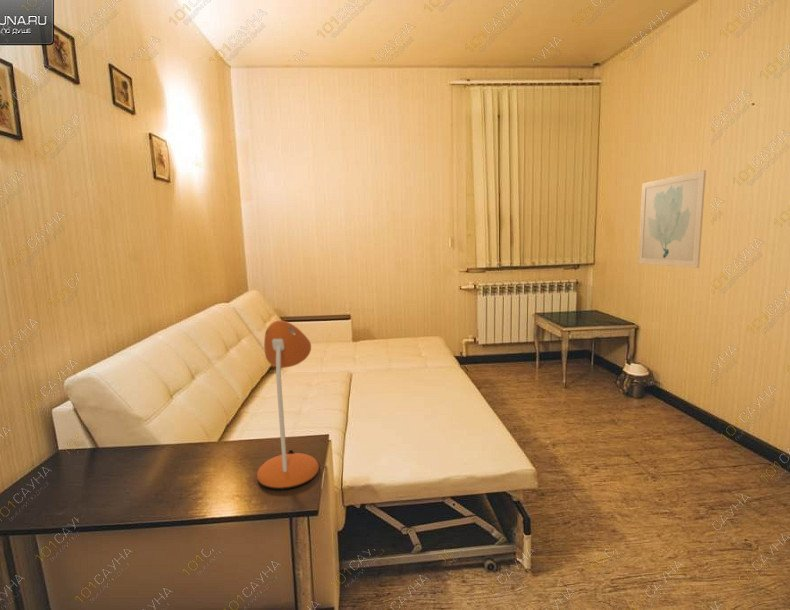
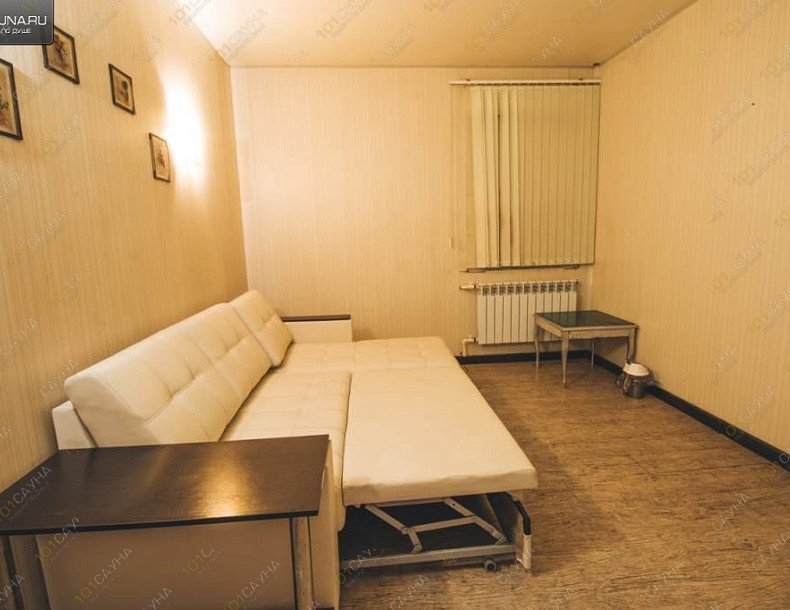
- desk lamp [256,319,320,491]
- wall art [637,169,707,269]
